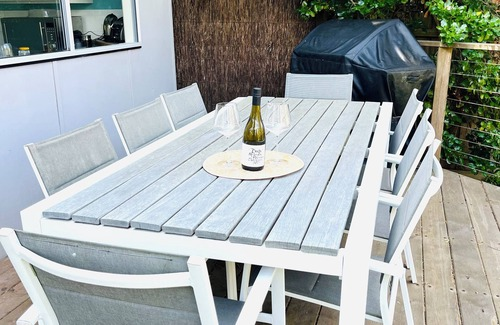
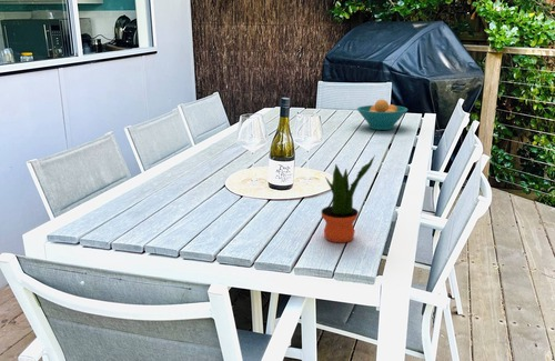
+ potted plant [321,154,376,243]
+ fruit bowl [356,99,408,131]
